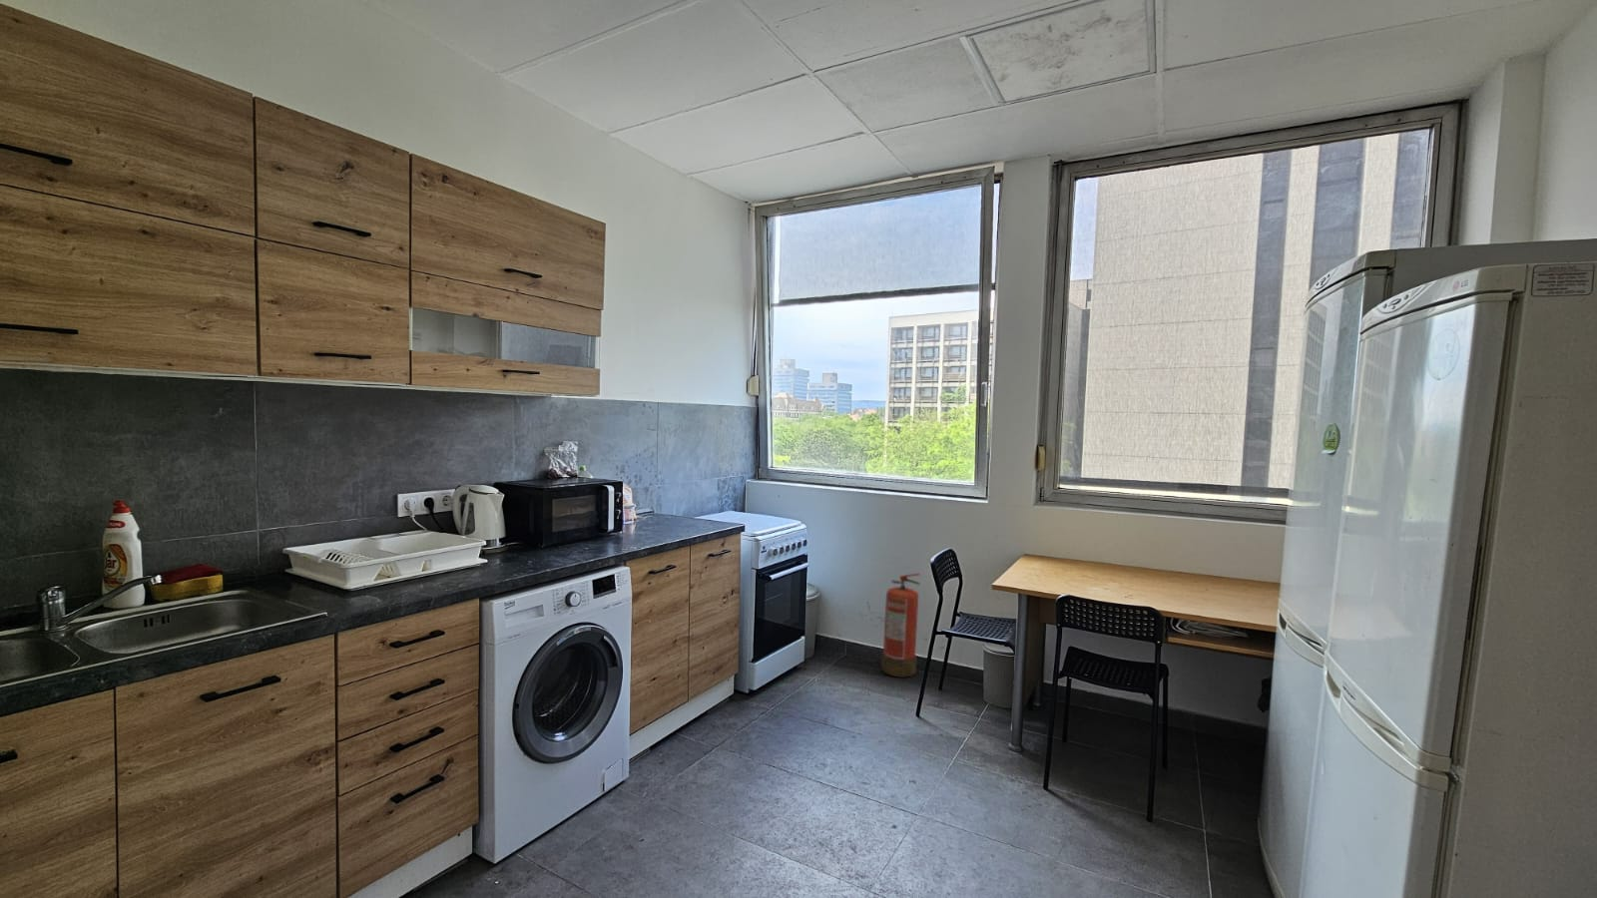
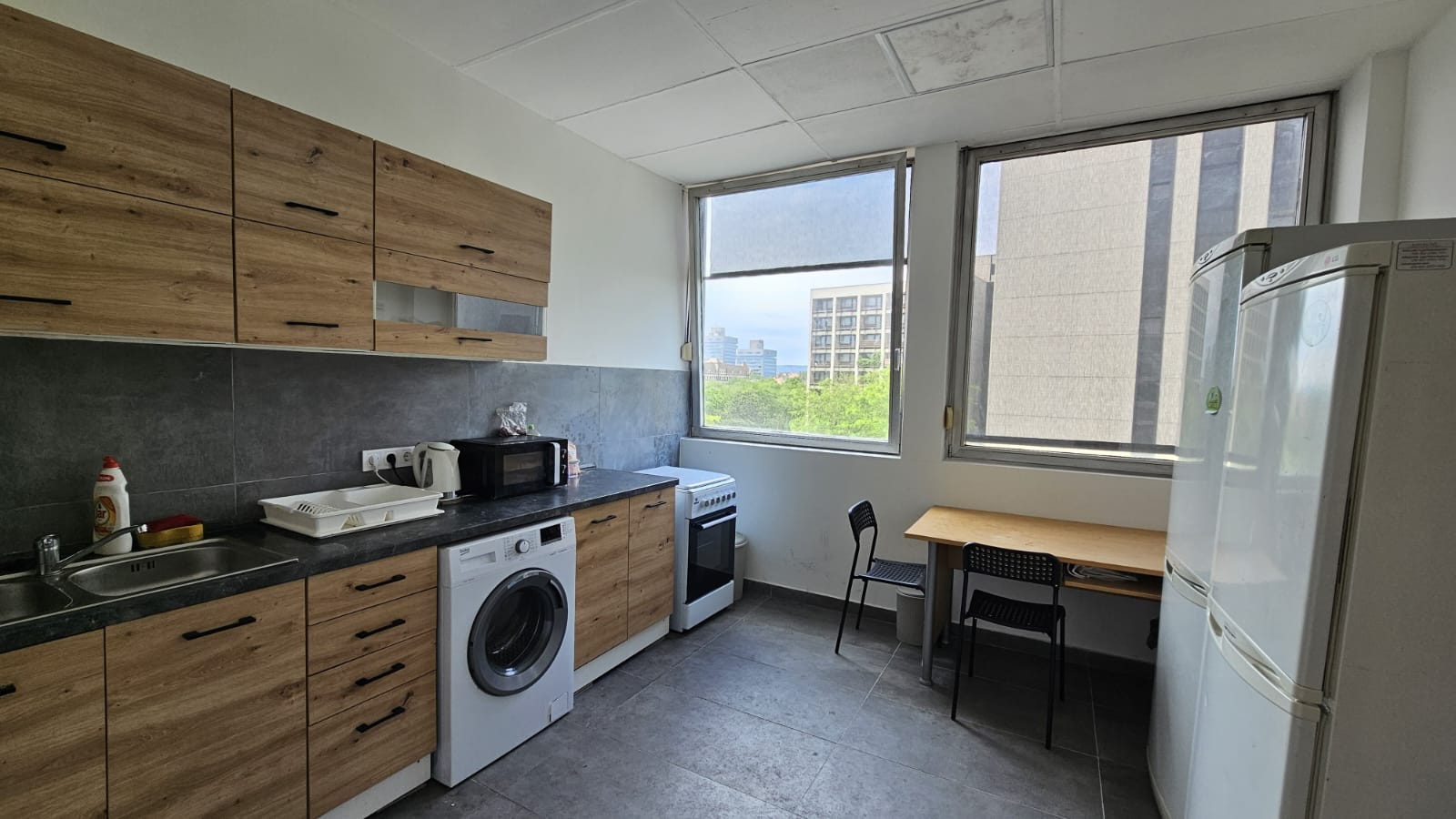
- fire extinguisher [881,572,921,679]
